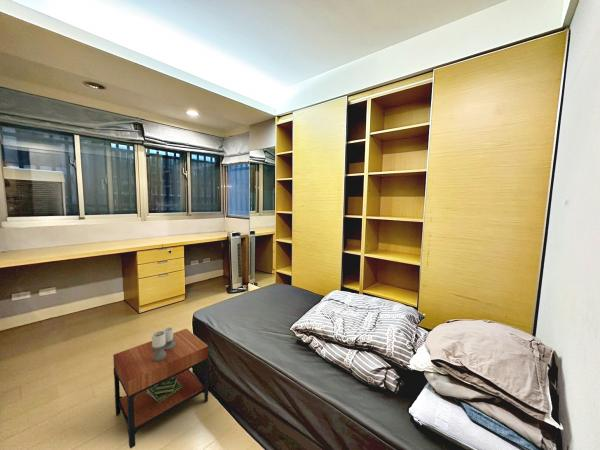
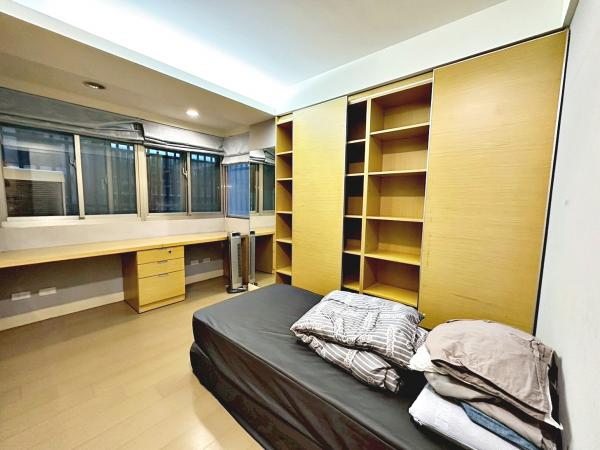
- side table [112,326,210,450]
